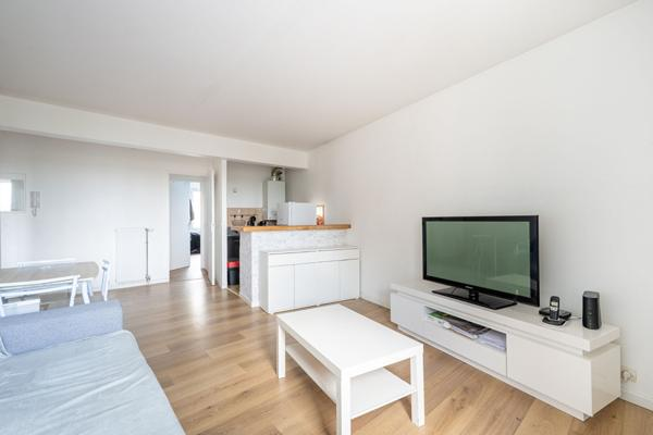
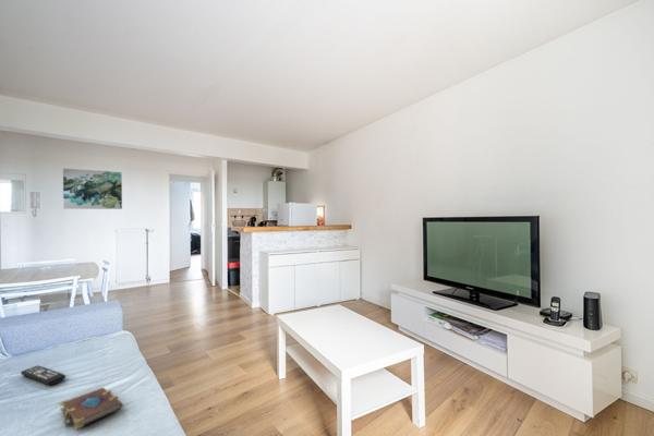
+ book [58,386,123,431]
+ wall art [62,167,123,210]
+ remote control [20,364,66,386]
